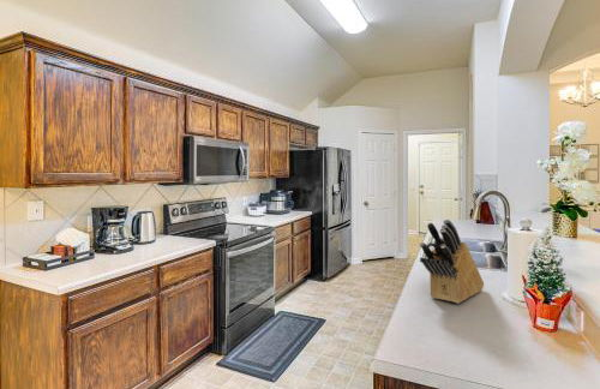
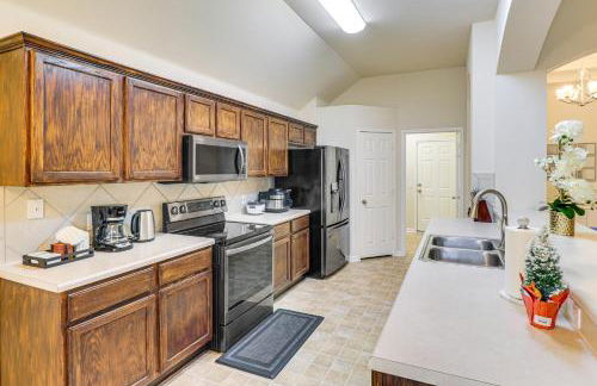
- knife block [419,219,485,305]
